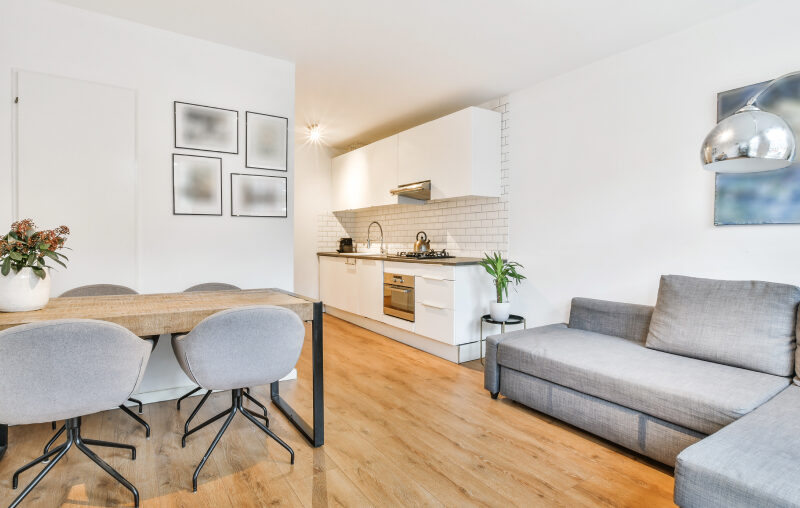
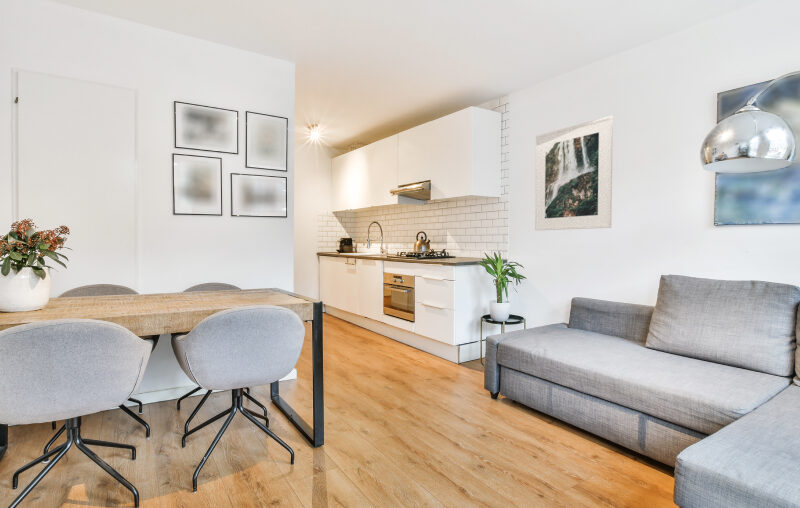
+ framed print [534,115,614,231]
